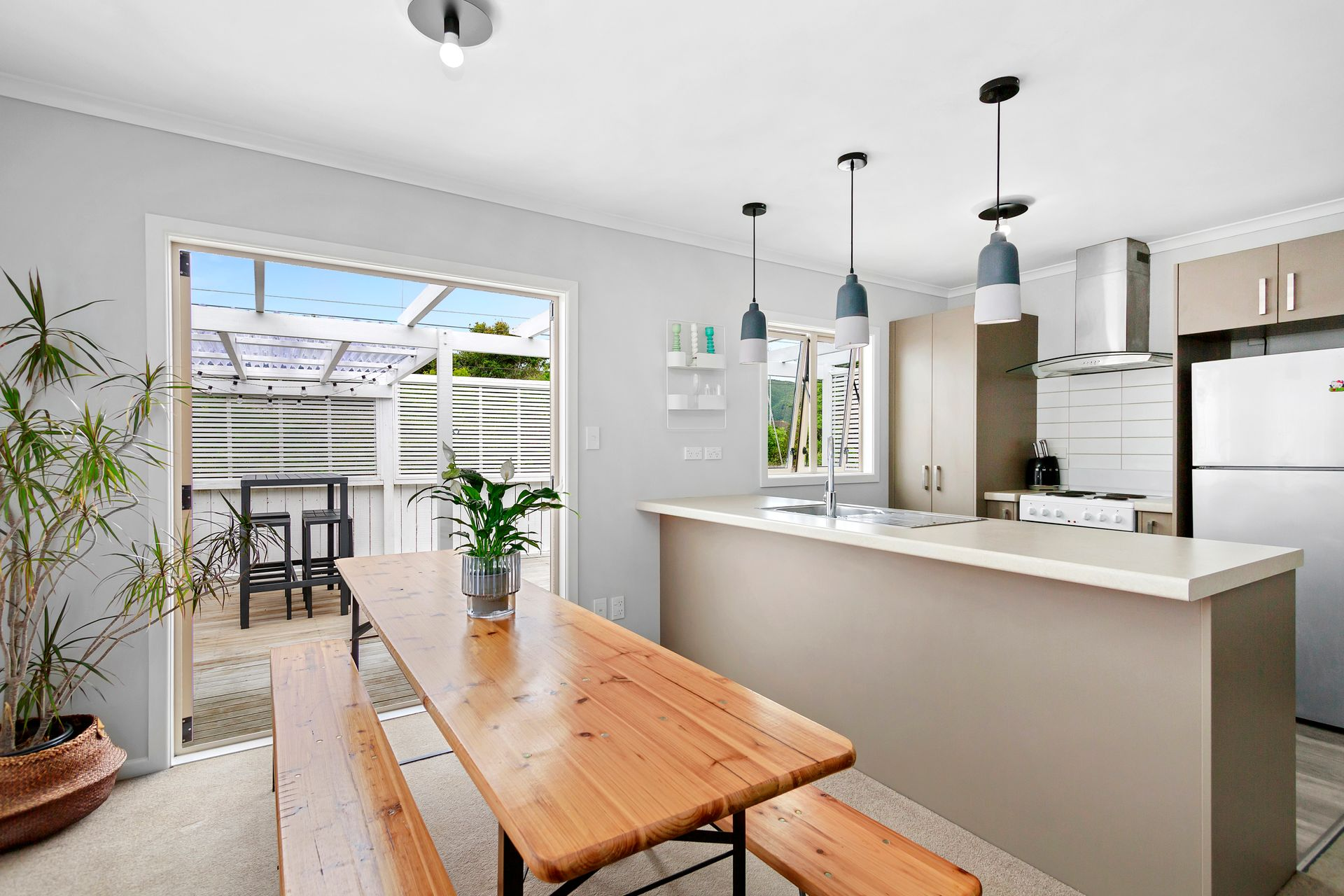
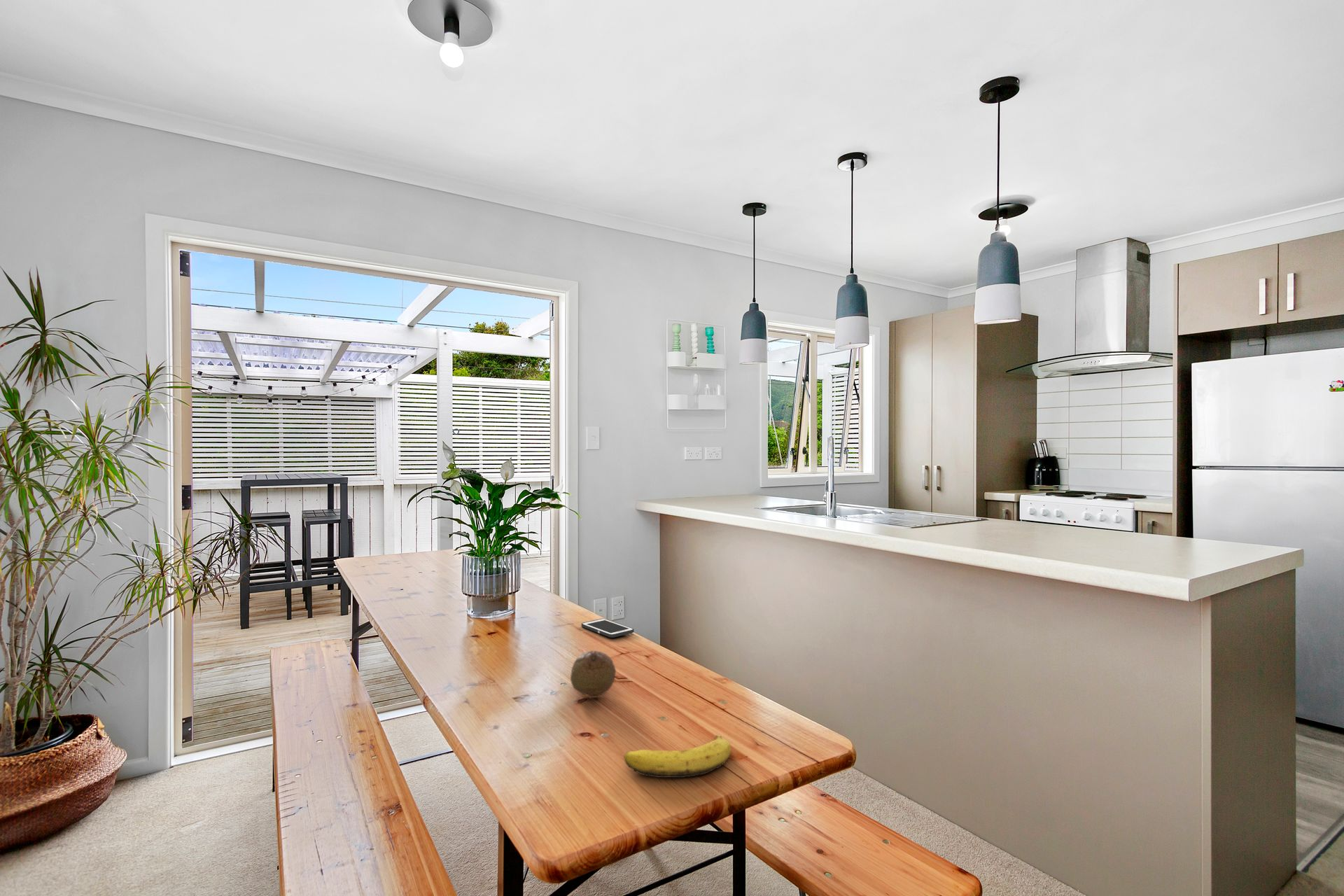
+ banana [623,734,731,778]
+ fruit [570,650,617,699]
+ cell phone [581,618,635,638]
